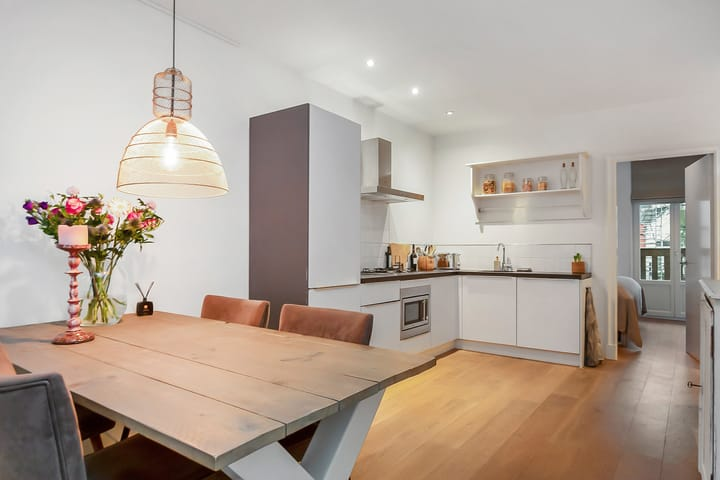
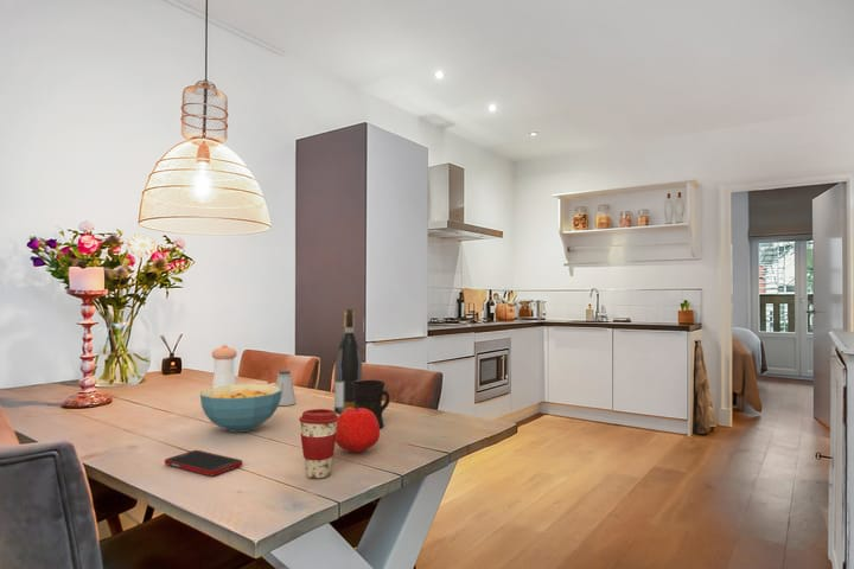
+ pepper shaker [211,344,238,388]
+ saltshaker [275,370,297,407]
+ cereal bowl [199,383,282,434]
+ mug [350,379,391,429]
+ apple [336,405,381,454]
+ coffee cup [298,408,339,479]
+ cell phone [164,449,244,477]
+ wine bottle [333,308,363,414]
